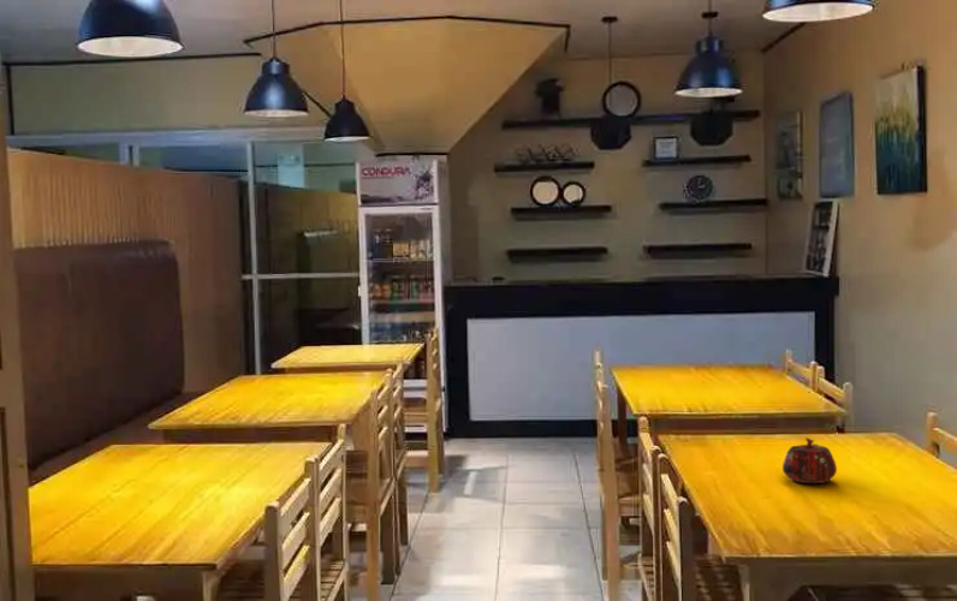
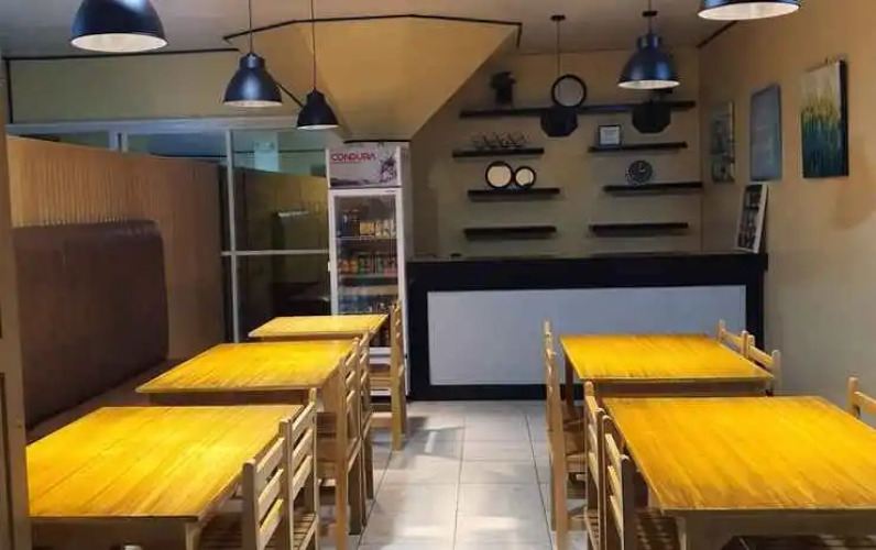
- teapot [781,436,838,484]
